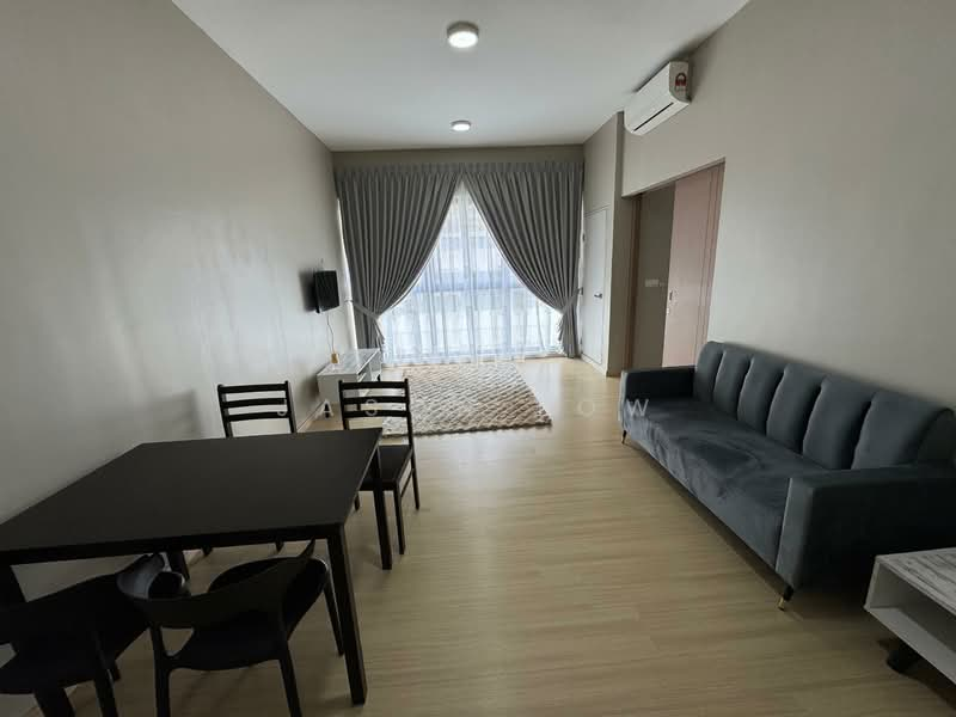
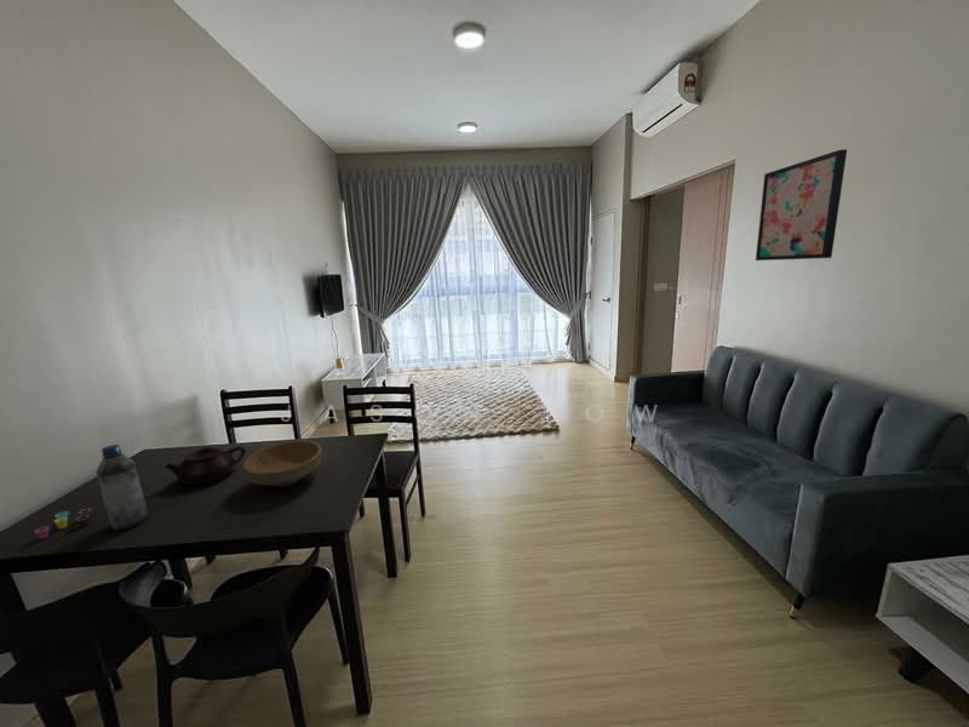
+ teapot [164,445,247,486]
+ cup [34,508,92,540]
+ water bottle [94,443,149,532]
+ bowl [242,440,322,488]
+ wall art [755,148,848,262]
